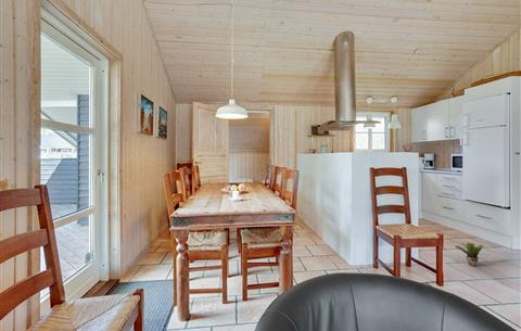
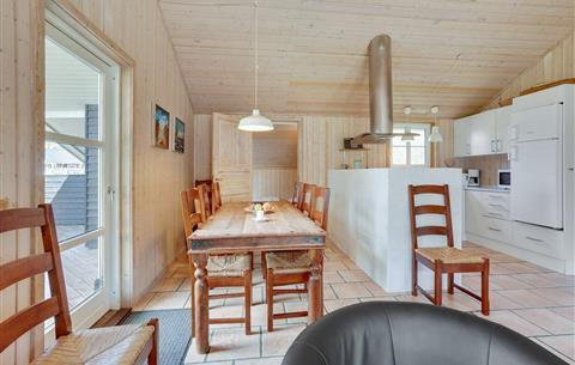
- potted plant [454,242,484,267]
